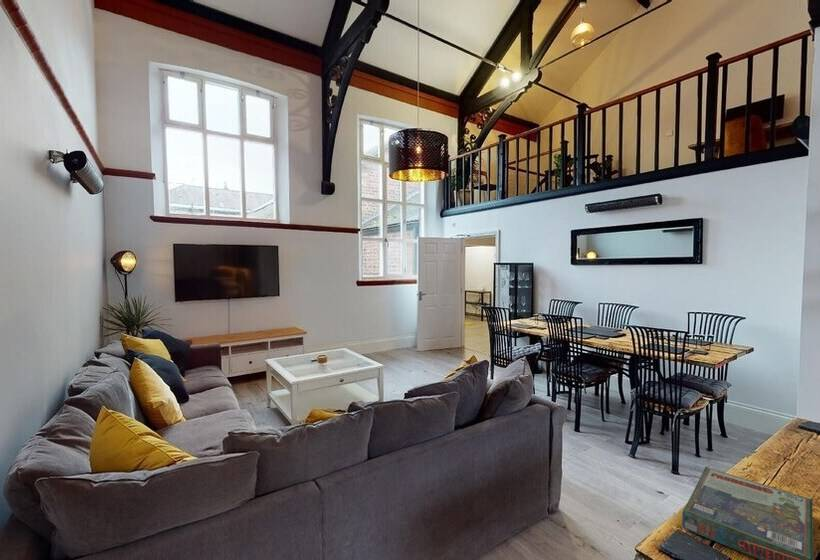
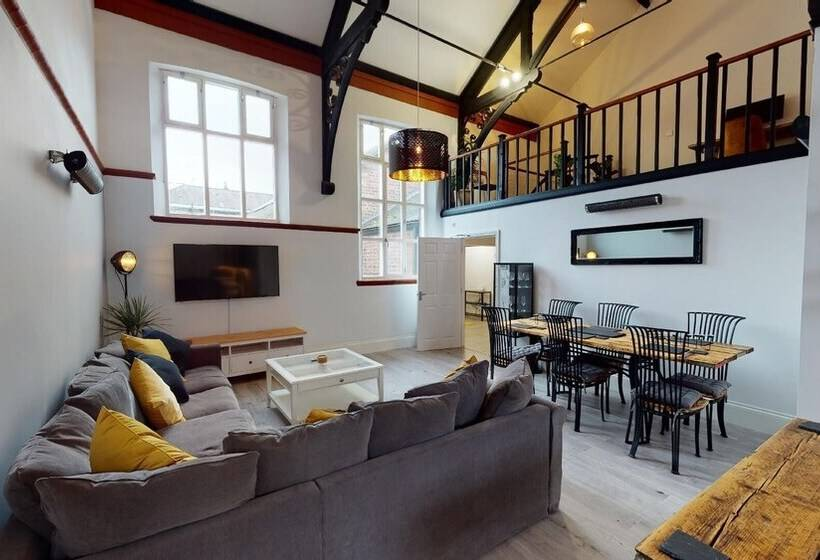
- board game [681,466,815,560]
